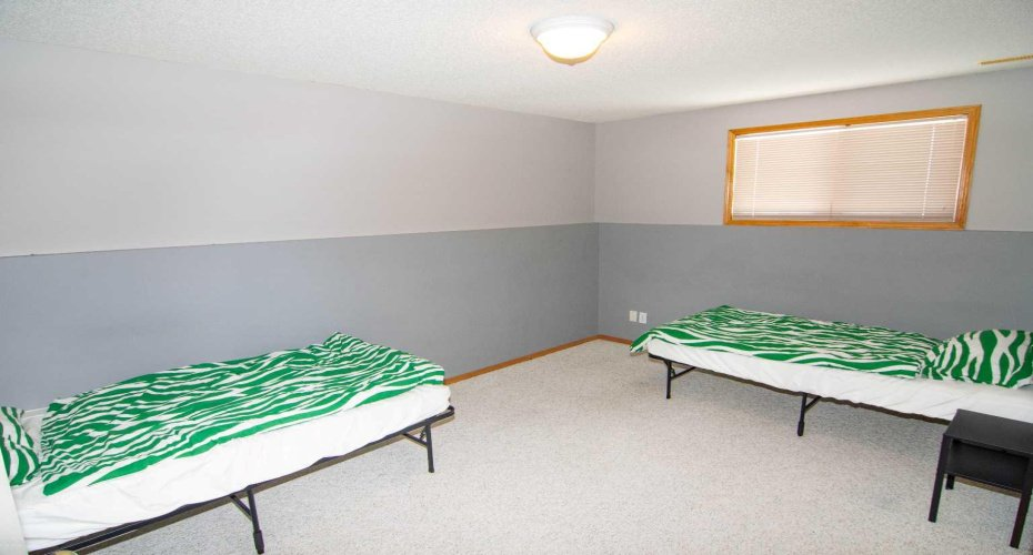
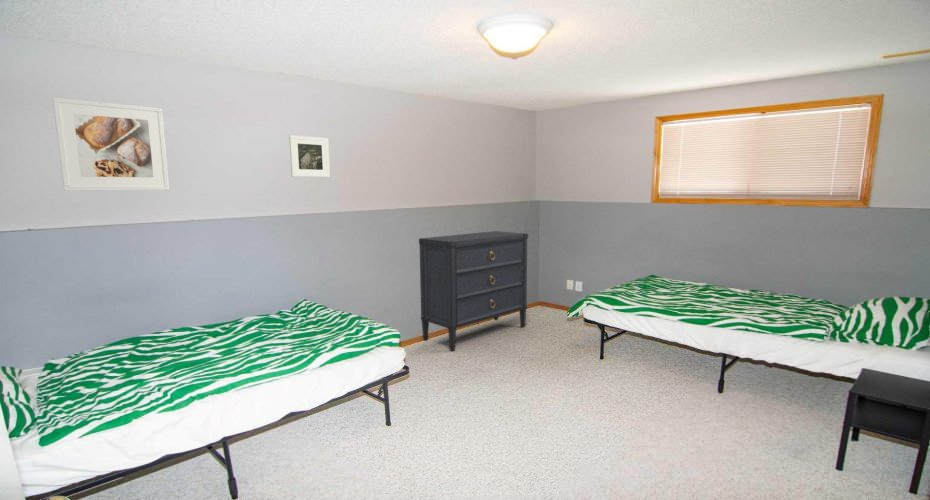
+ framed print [52,96,171,192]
+ dresser [418,230,529,352]
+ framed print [288,134,331,178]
